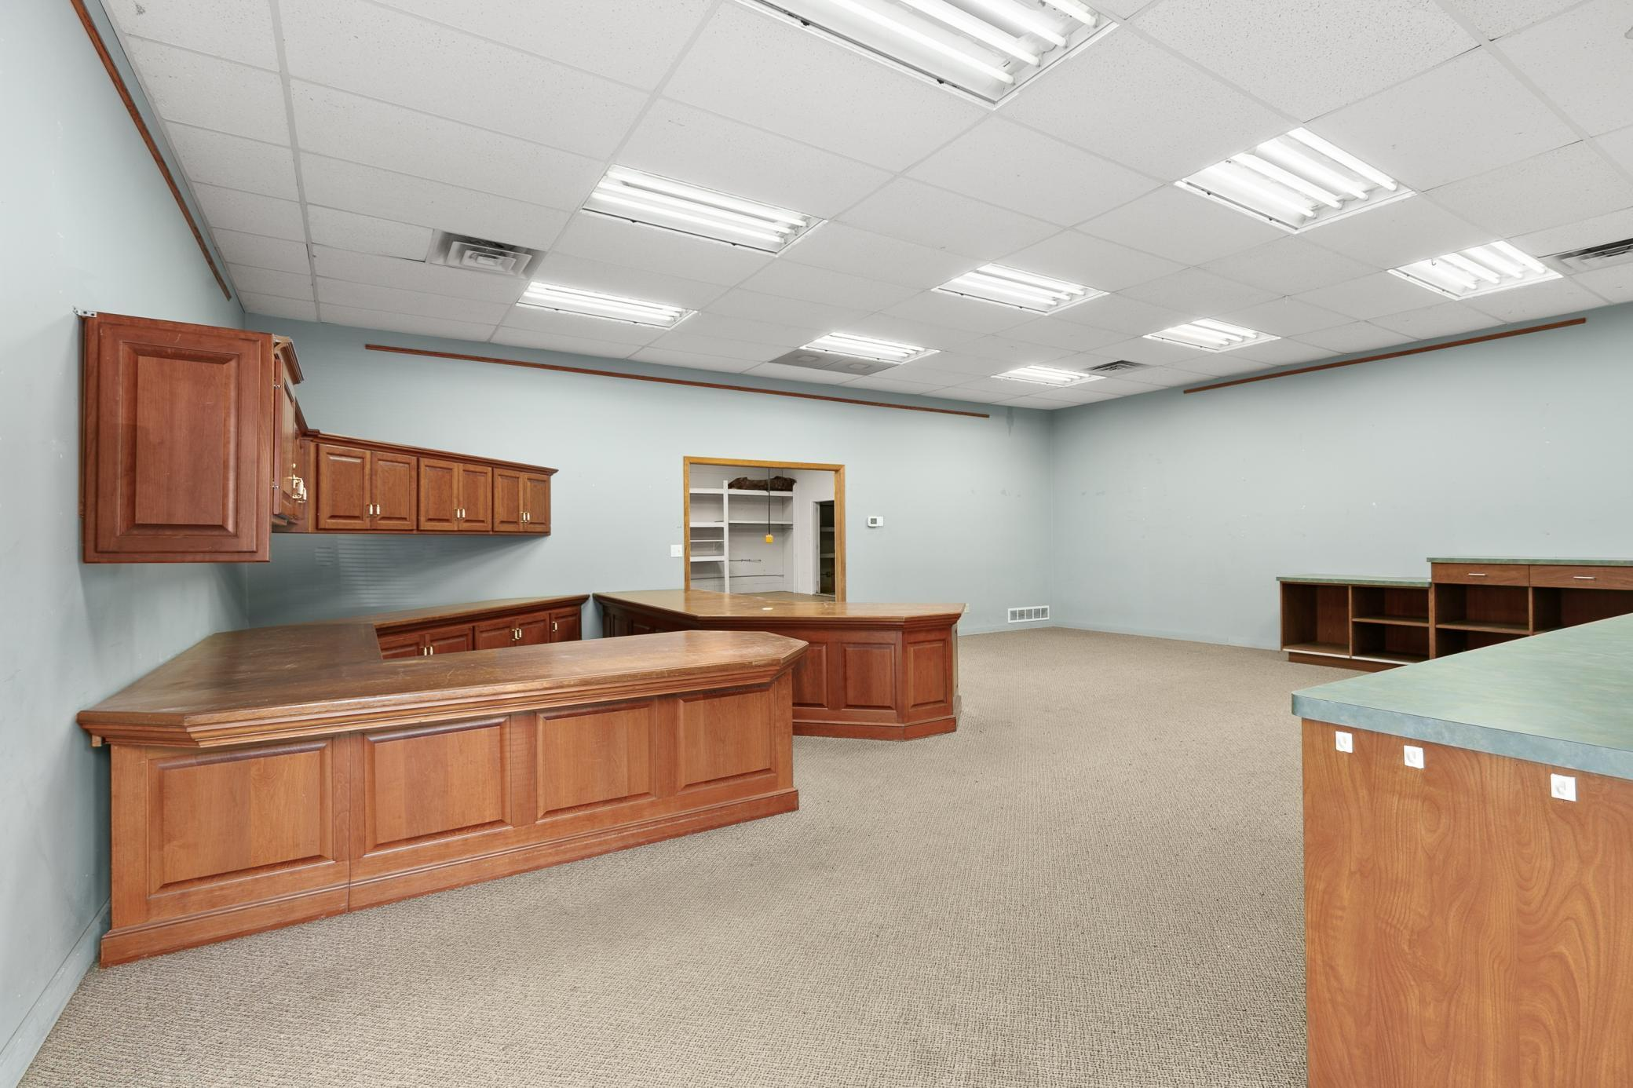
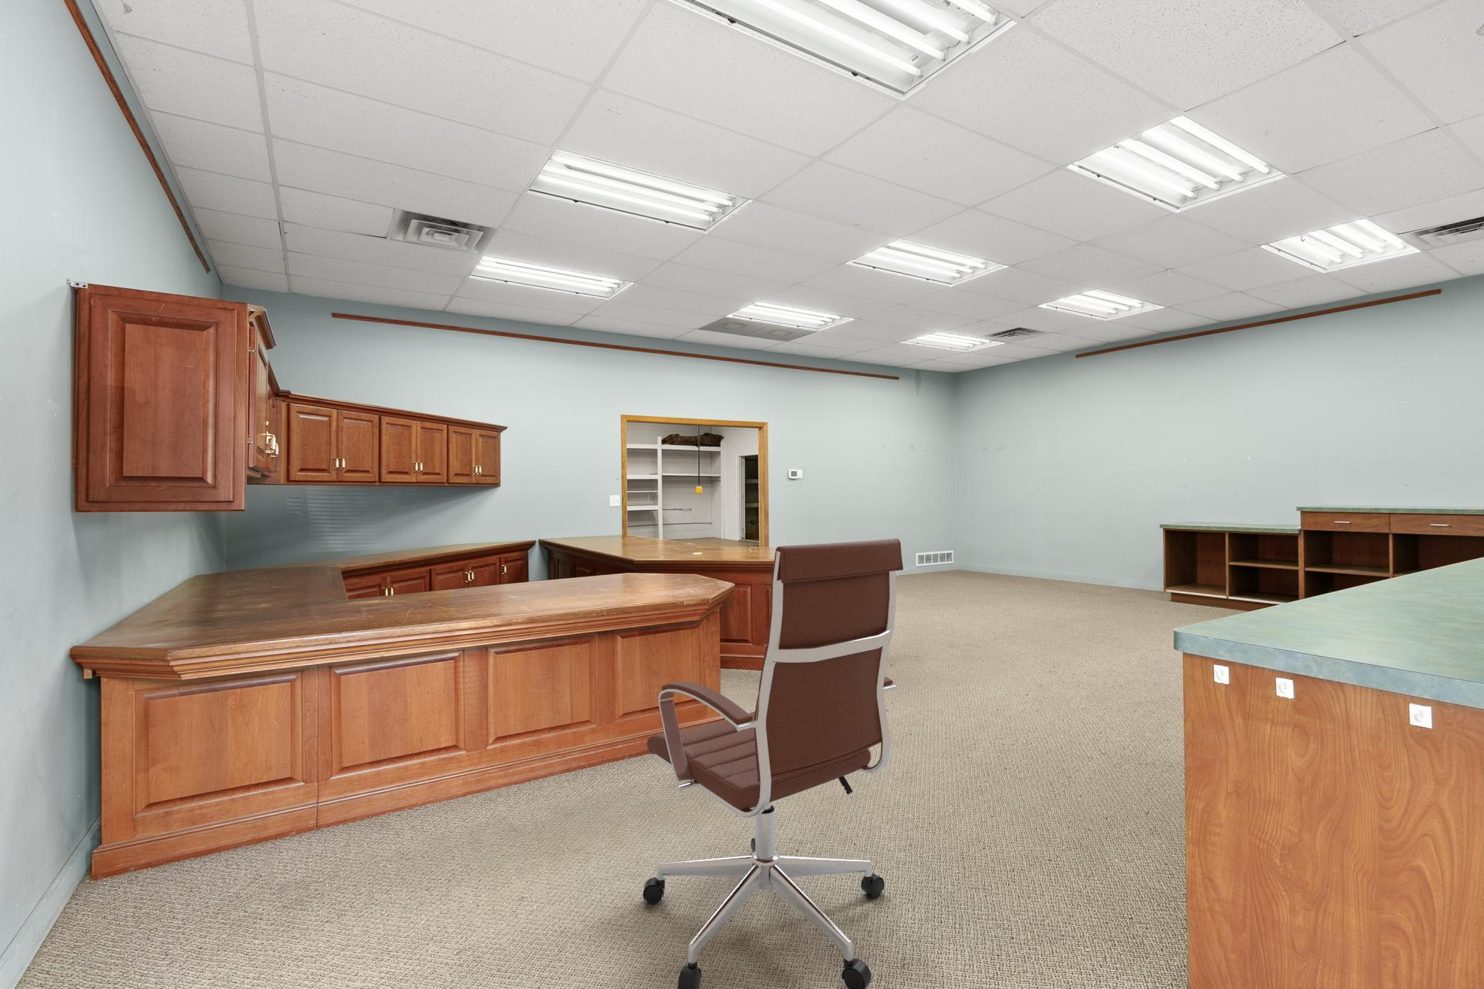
+ chair [642,538,904,989]
